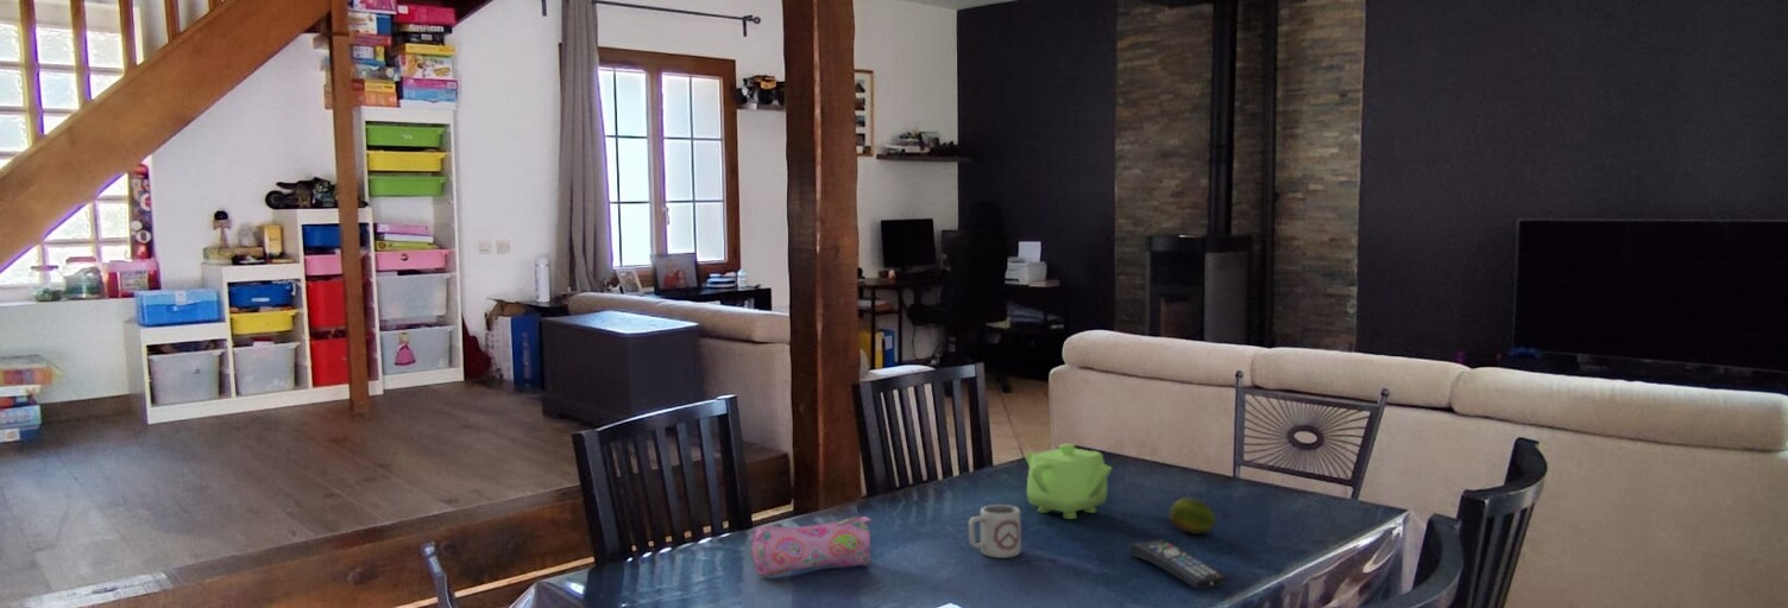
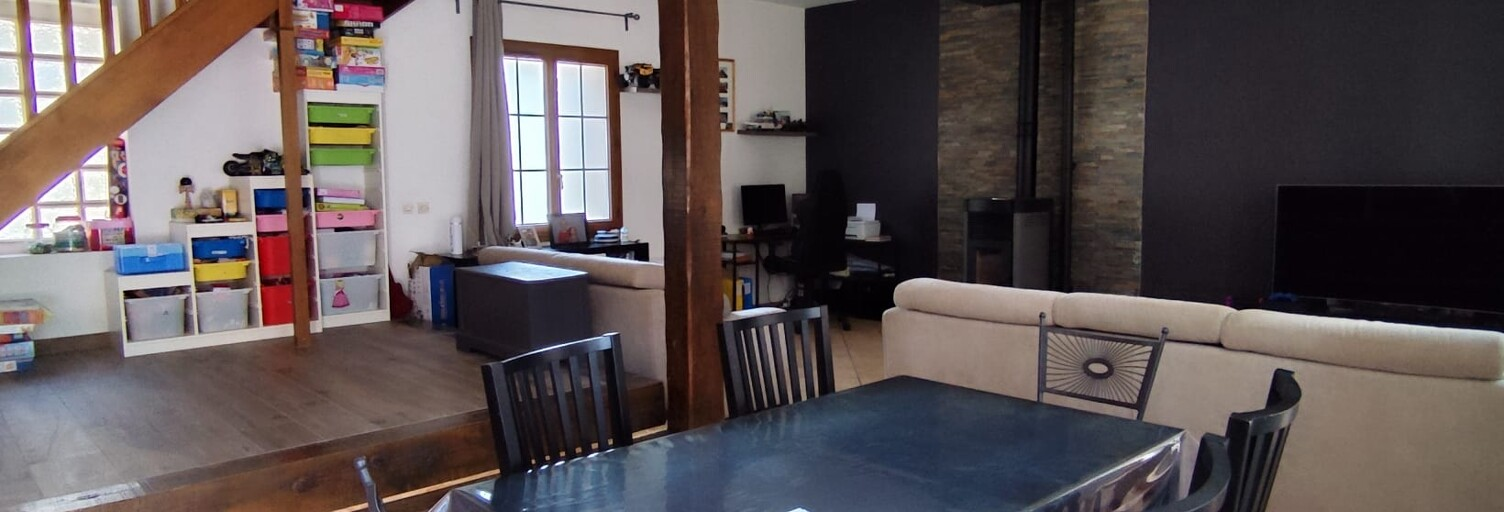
- cup [968,504,1022,559]
- fruit [1169,496,1217,536]
- remote control [1128,539,1229,590]
- teapot [1024,443,1113,520]
- pencil case [750,515,873,577]
